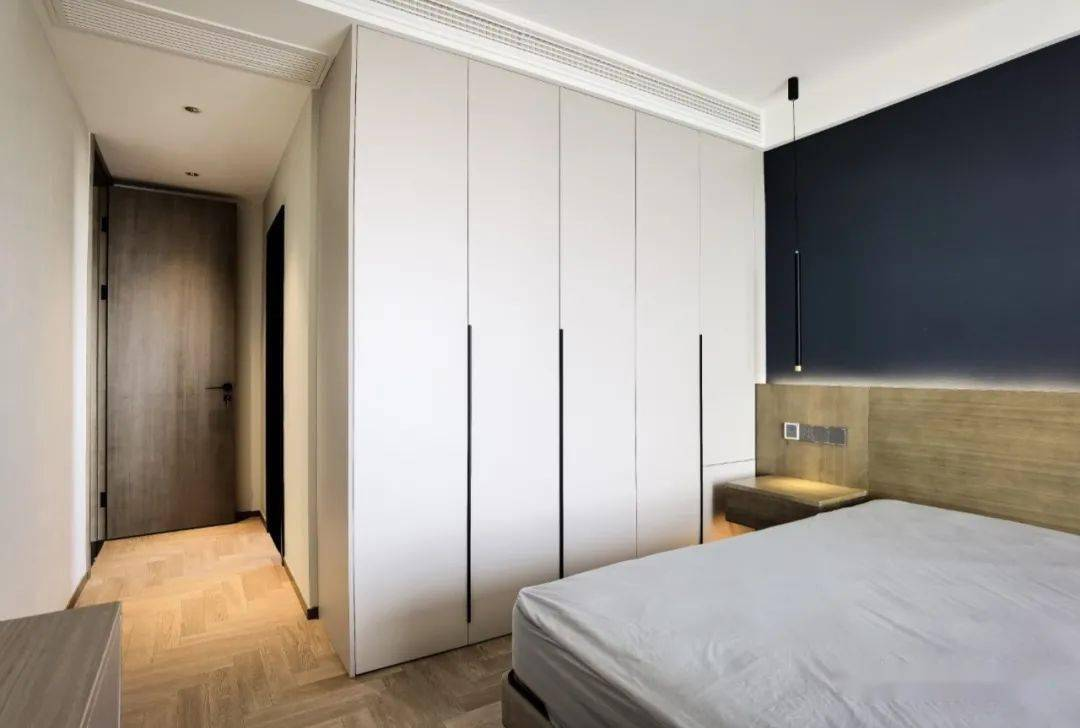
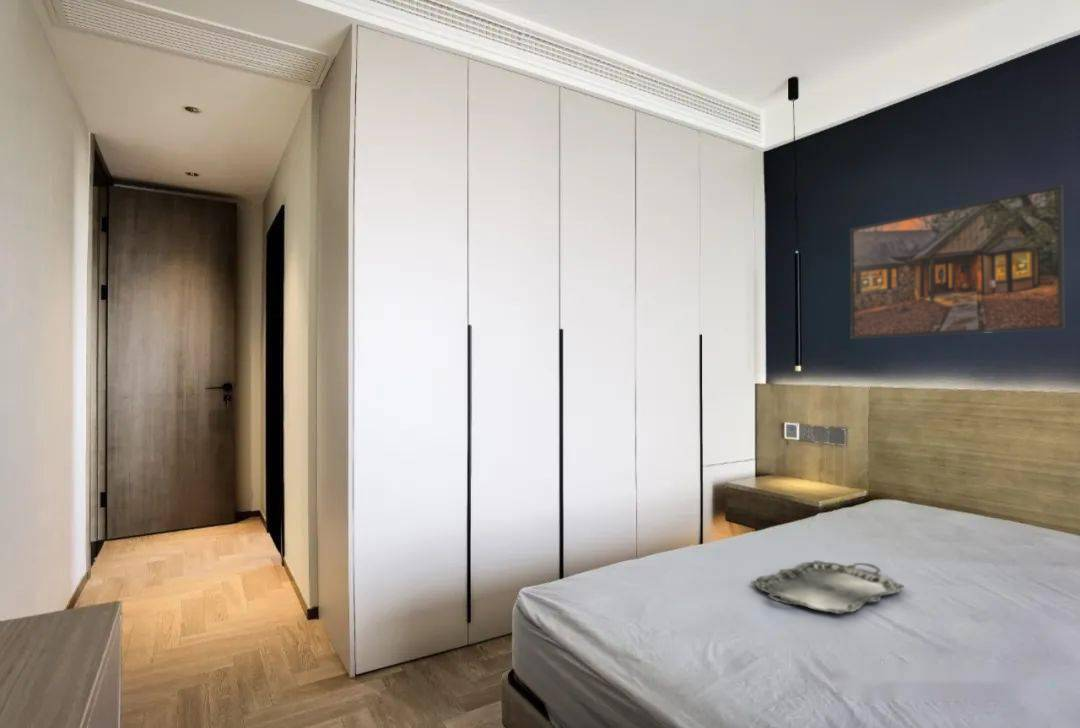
+ serving tray [750,560,906,615]
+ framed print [849,184,1066,339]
